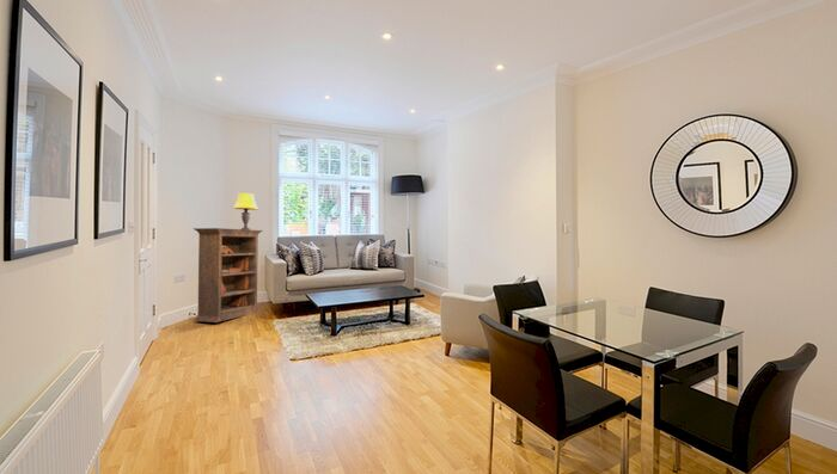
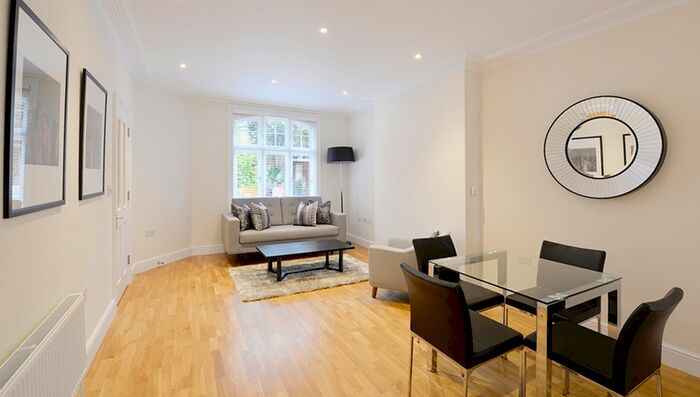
- bookcase [191,227,264,324]
- table lamp [232,192,259,230]
